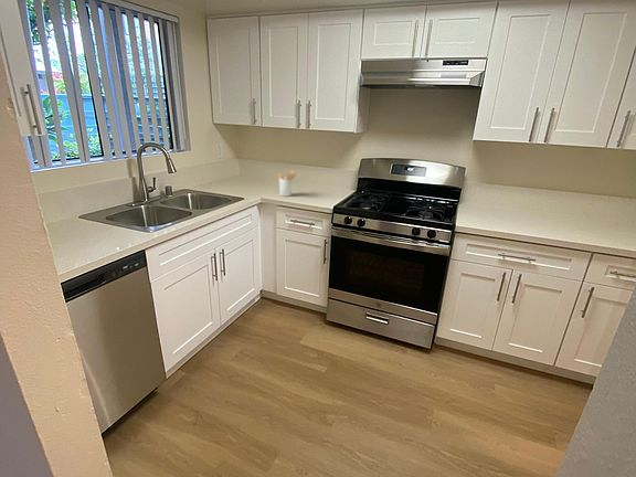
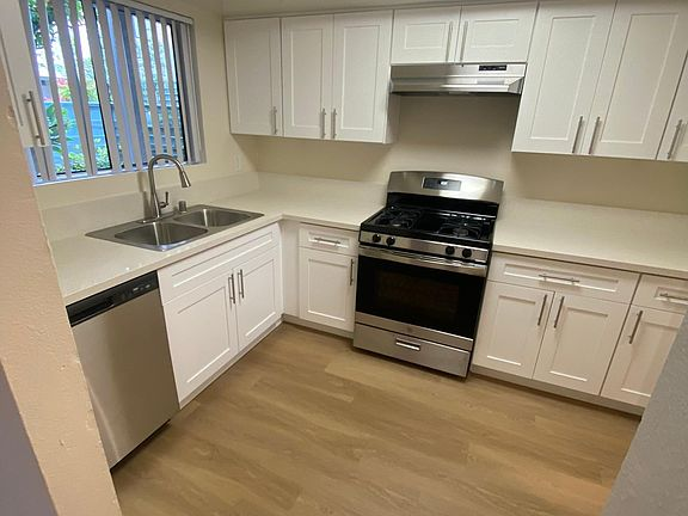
- utensil holder [277,169,298,198]
